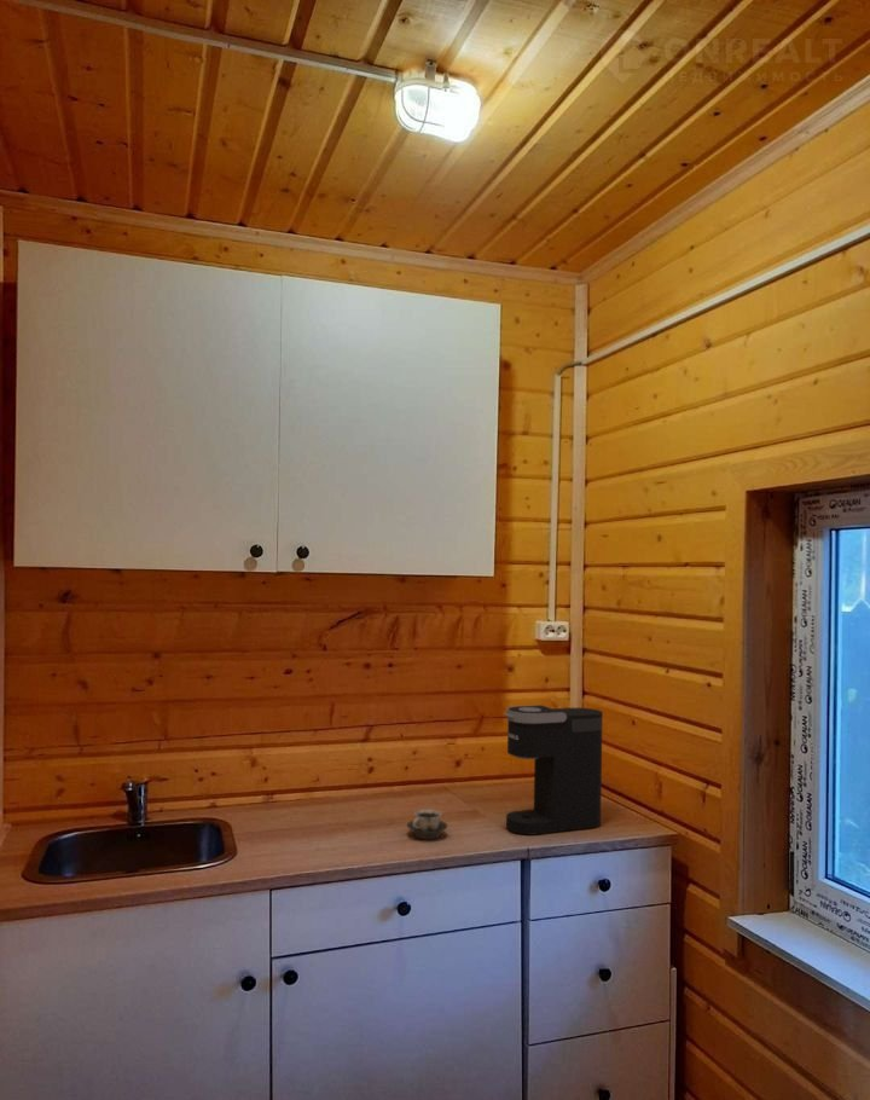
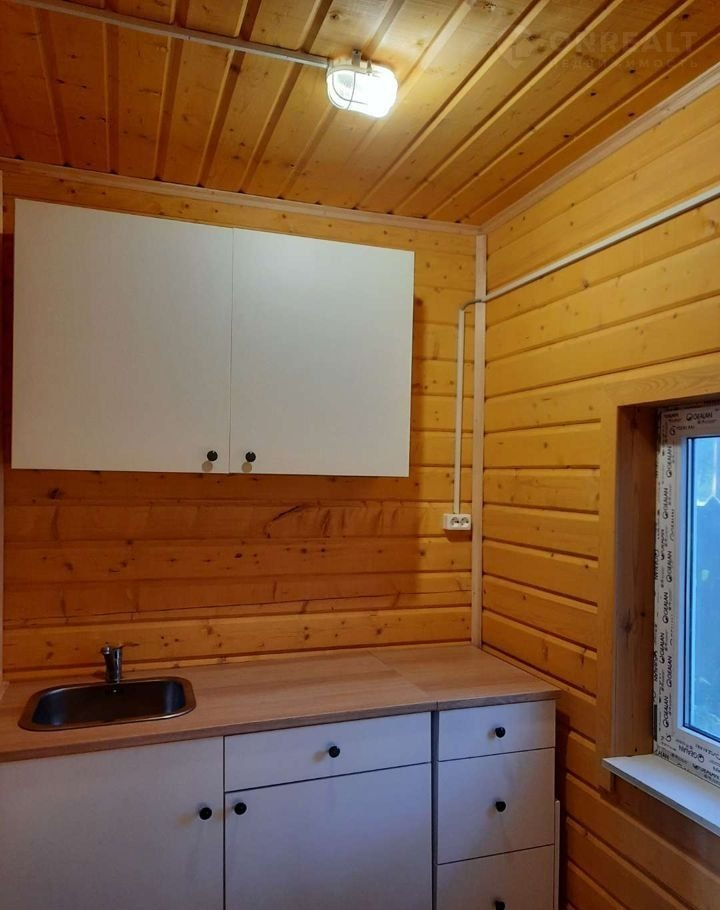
- coffee maker [504,704,604,836]
- cup [406,809,448,840]
